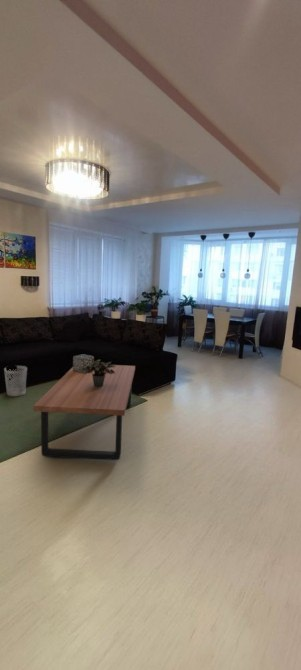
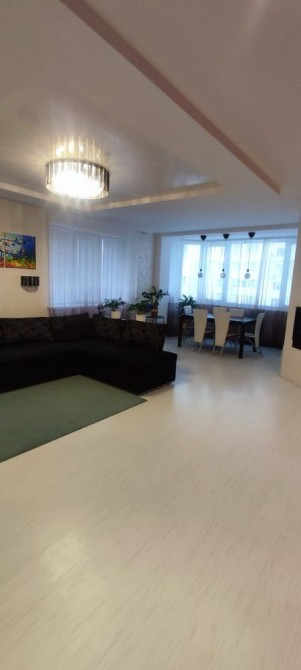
- coffee table [33,364,136,461]
- potted plant [81,359,115,387]
- decorative box [72,353,95,373]
- wastebasket [3,365,28,397]
